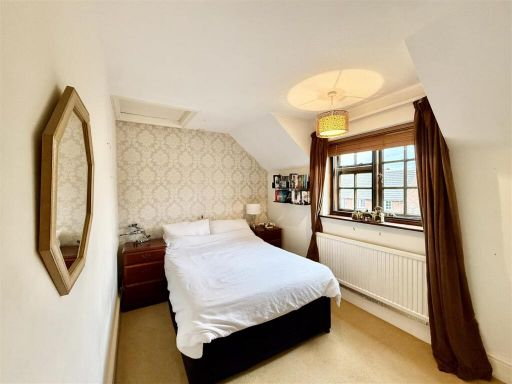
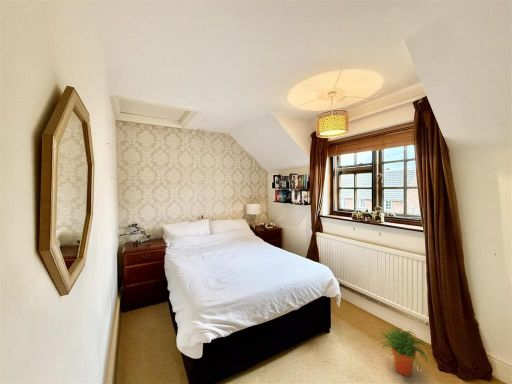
+ potted plant [378,326,432,377]
